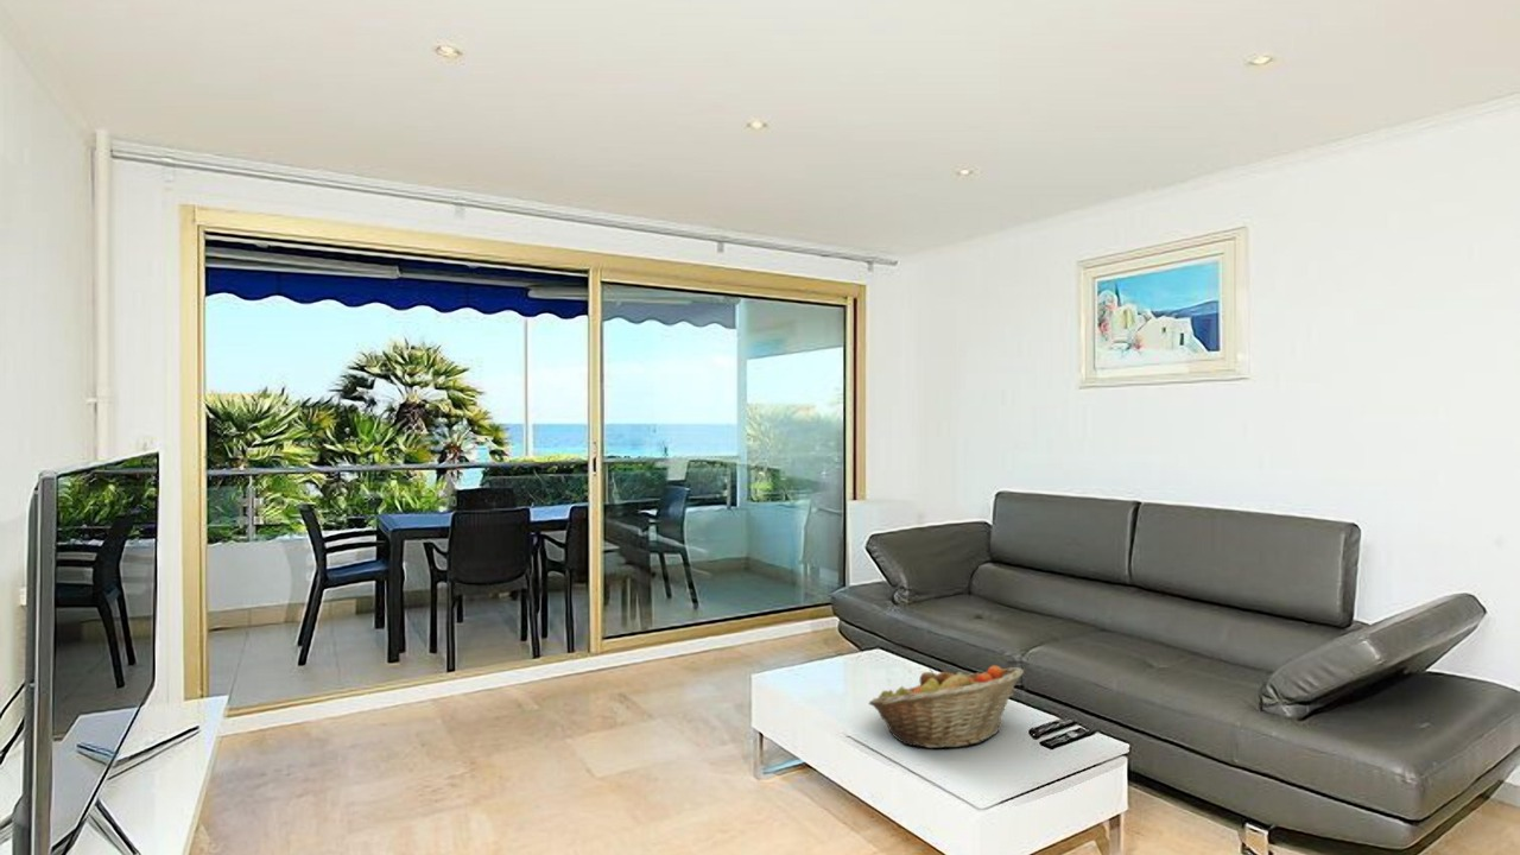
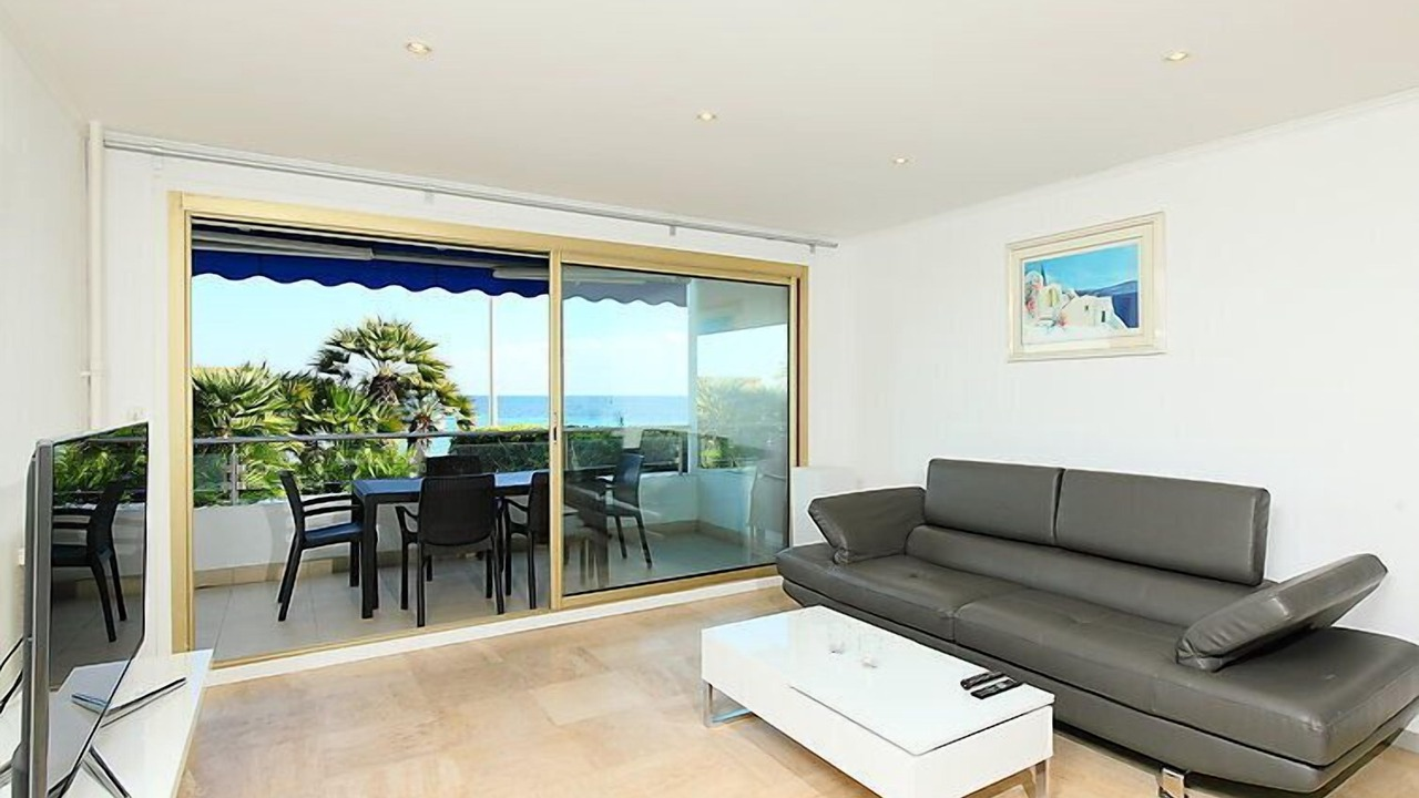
- fruit basket [868,665,1025,749]
